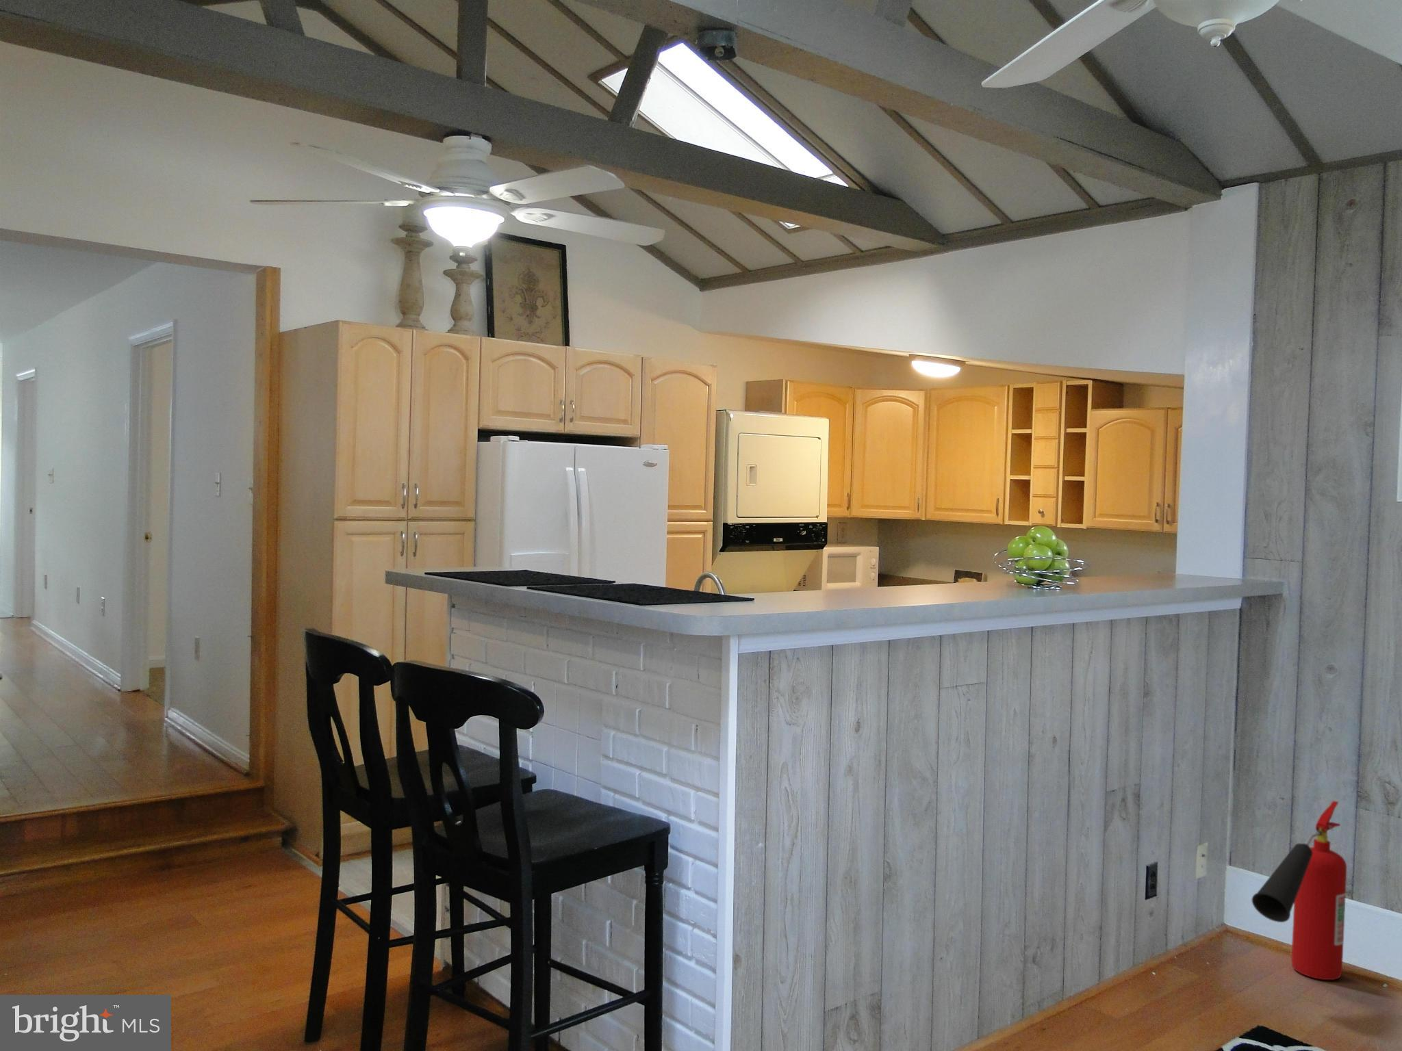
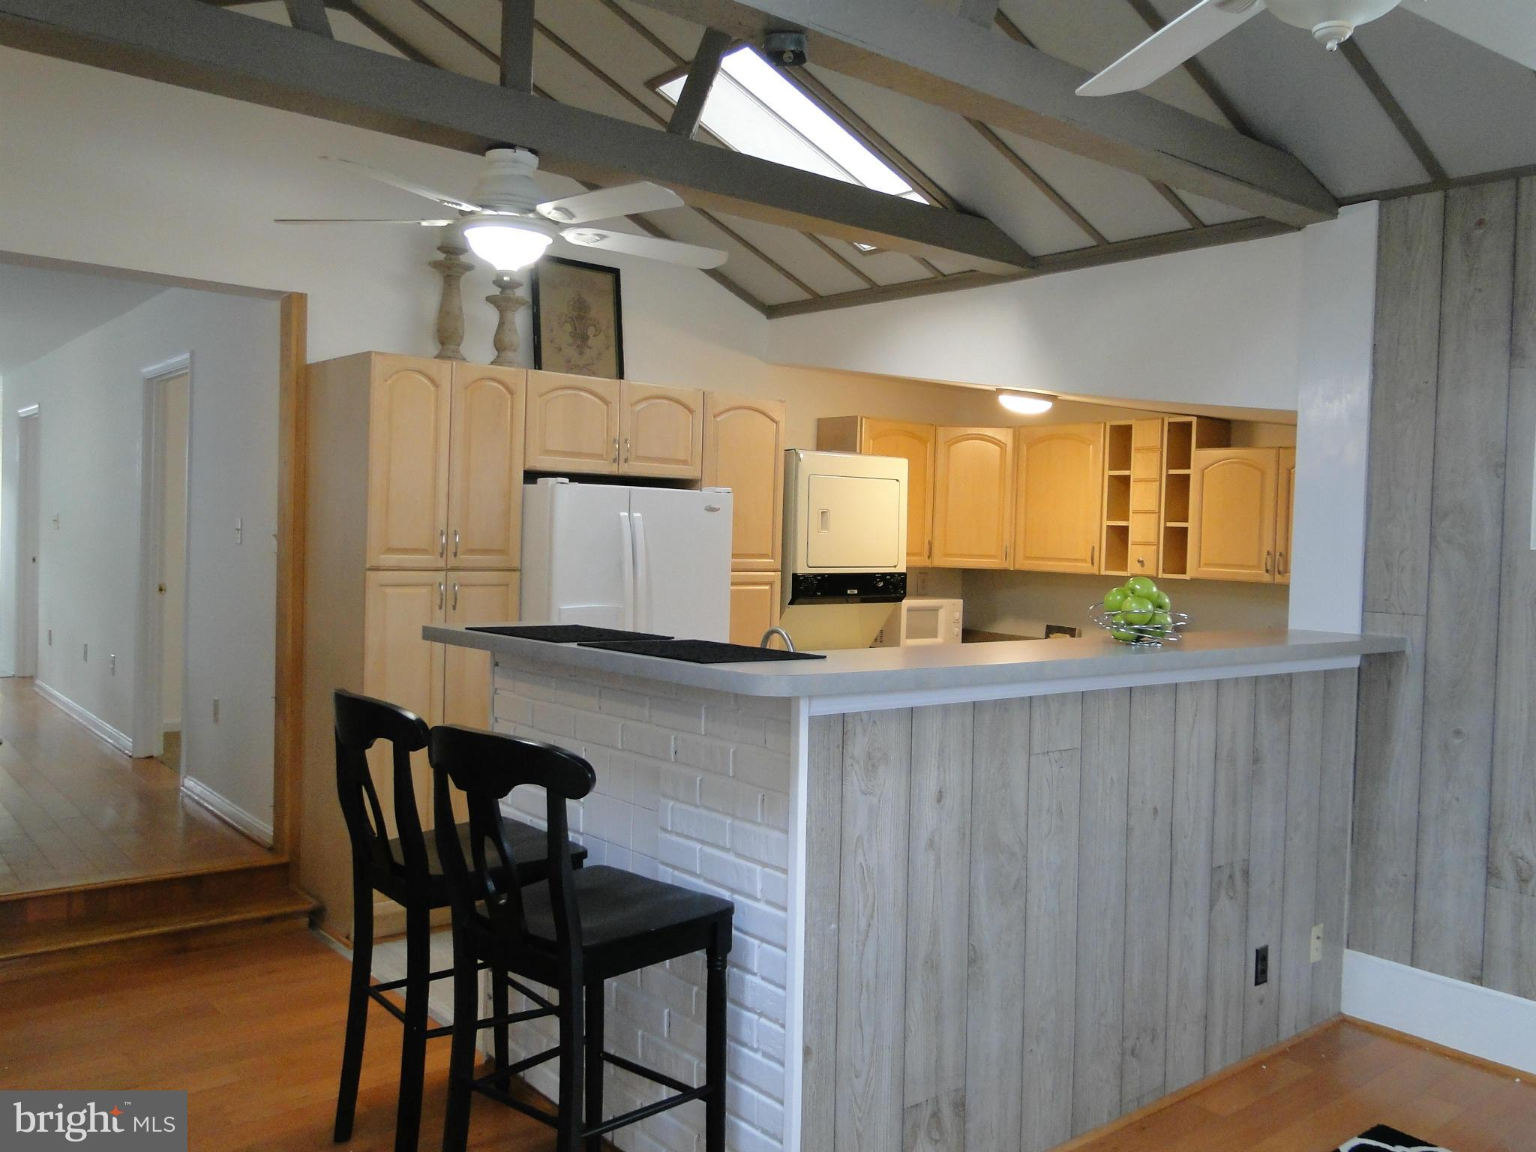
- fire extinguisher [1252,800,1347,980]
